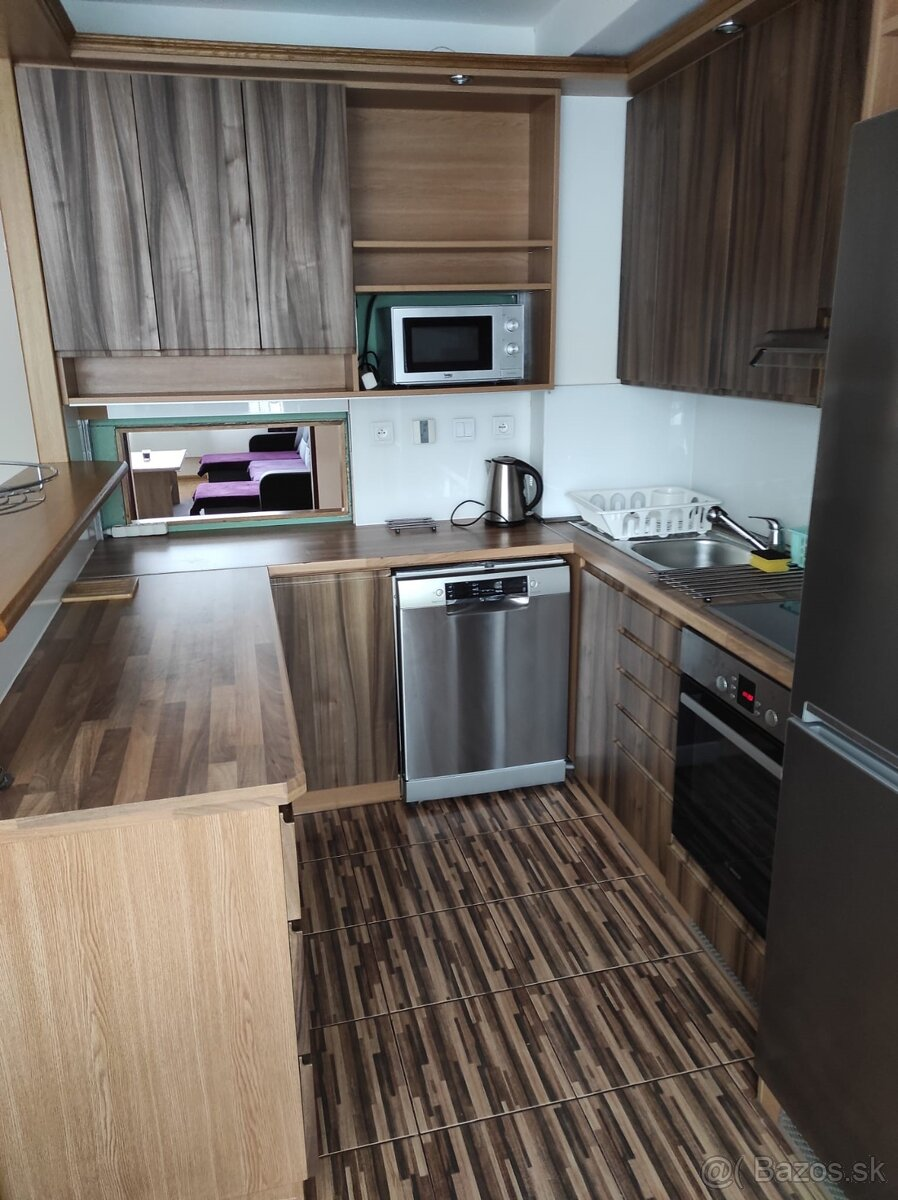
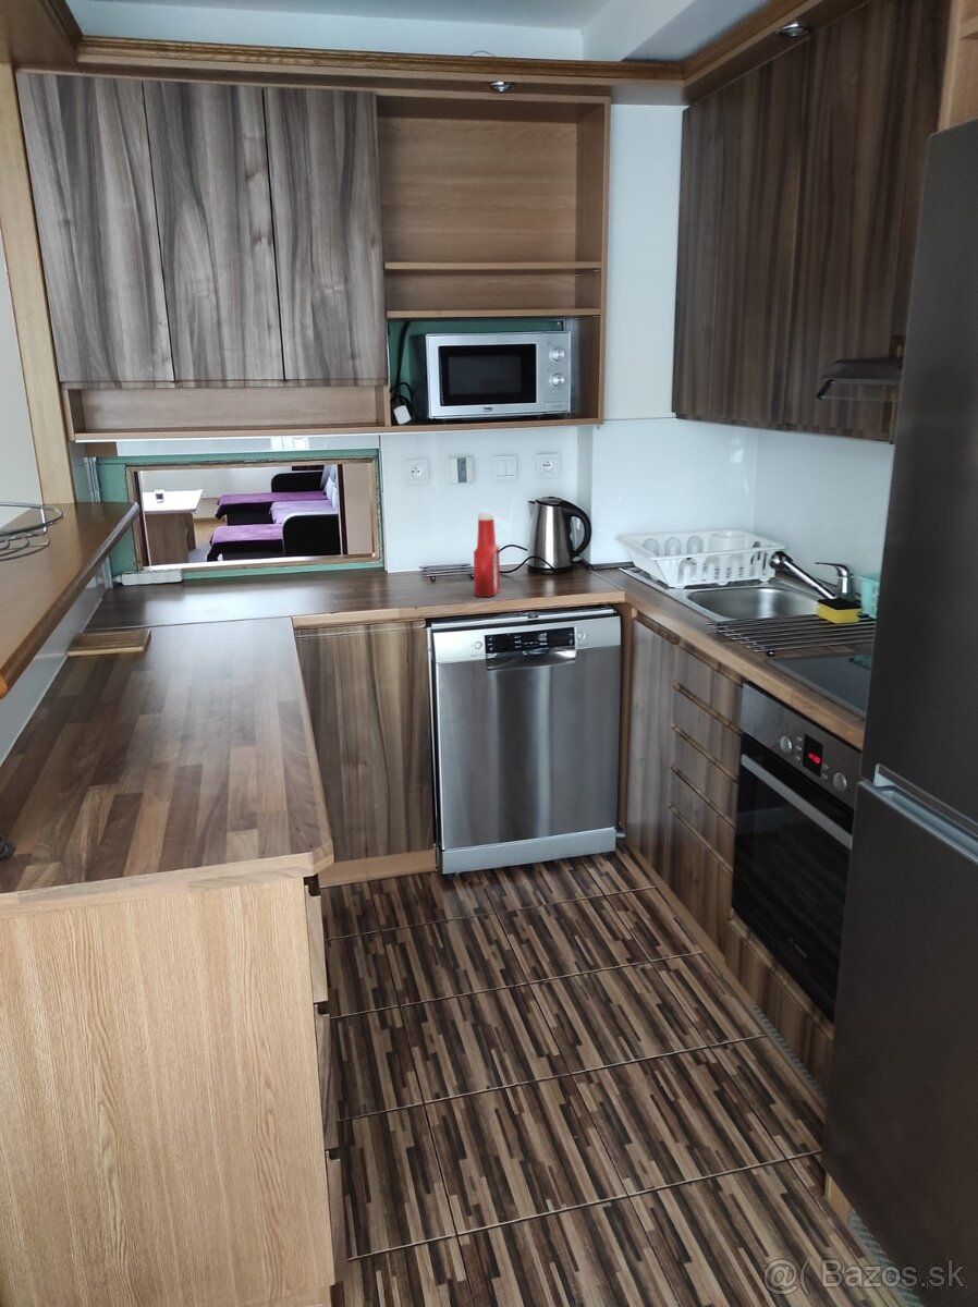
+ soap bottle [473,512,501,598]
